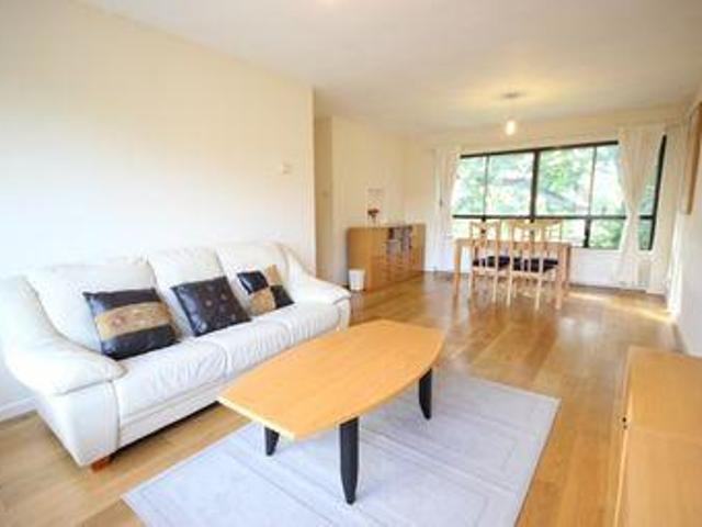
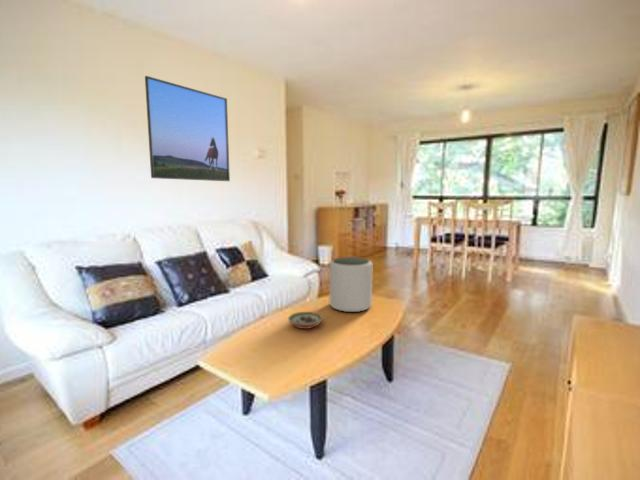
+ decorative bowl [287,311,324,330]
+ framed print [144,75,231,182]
+ plant pot [329,256,374,313]
